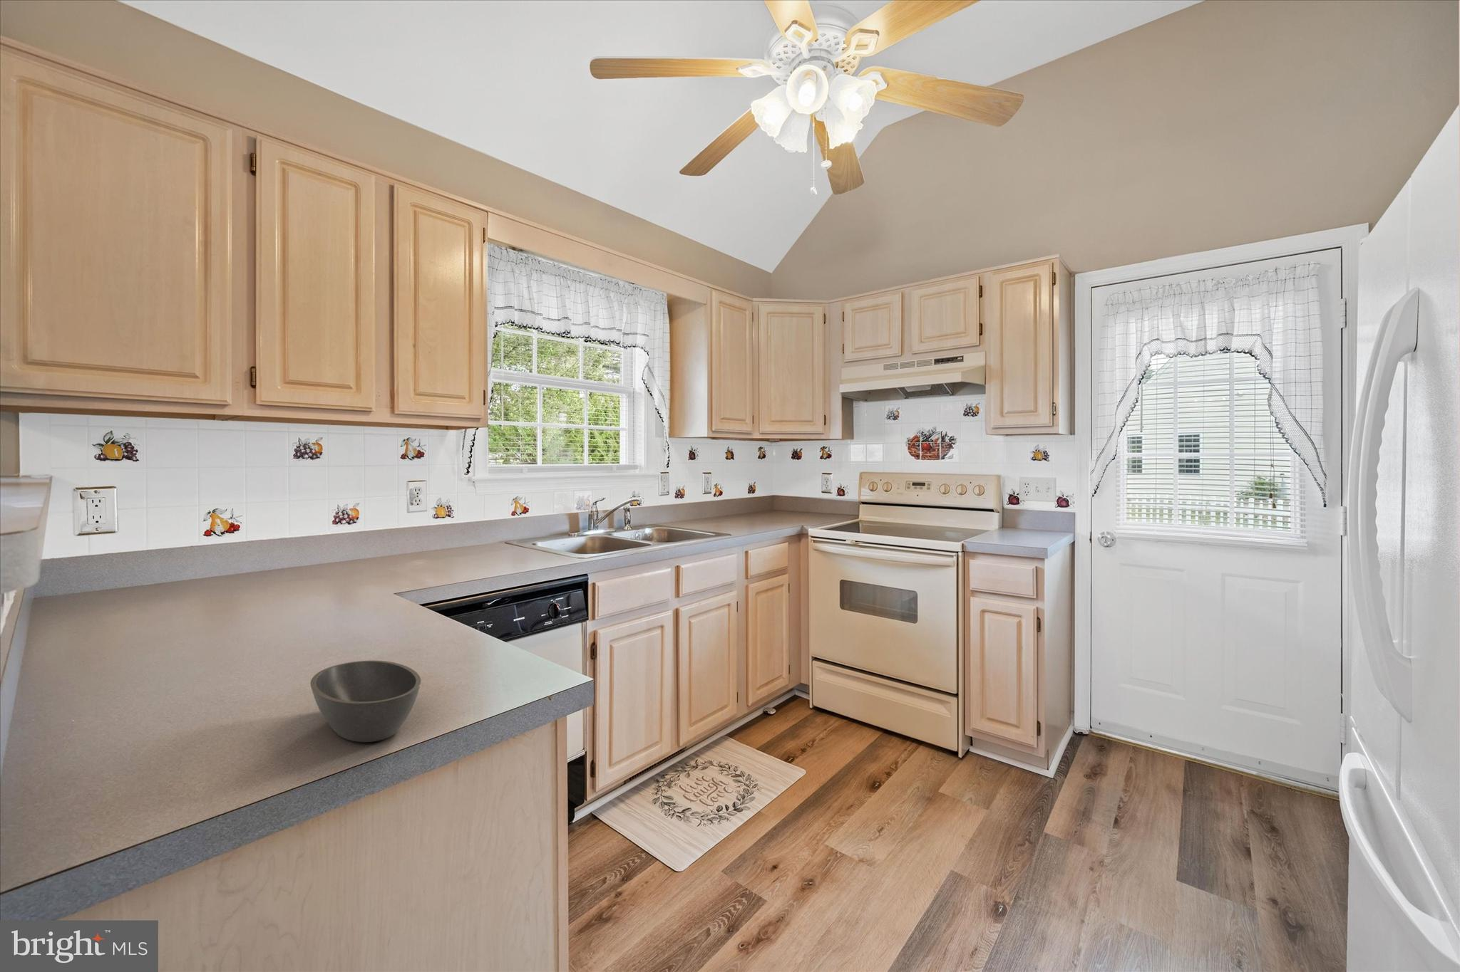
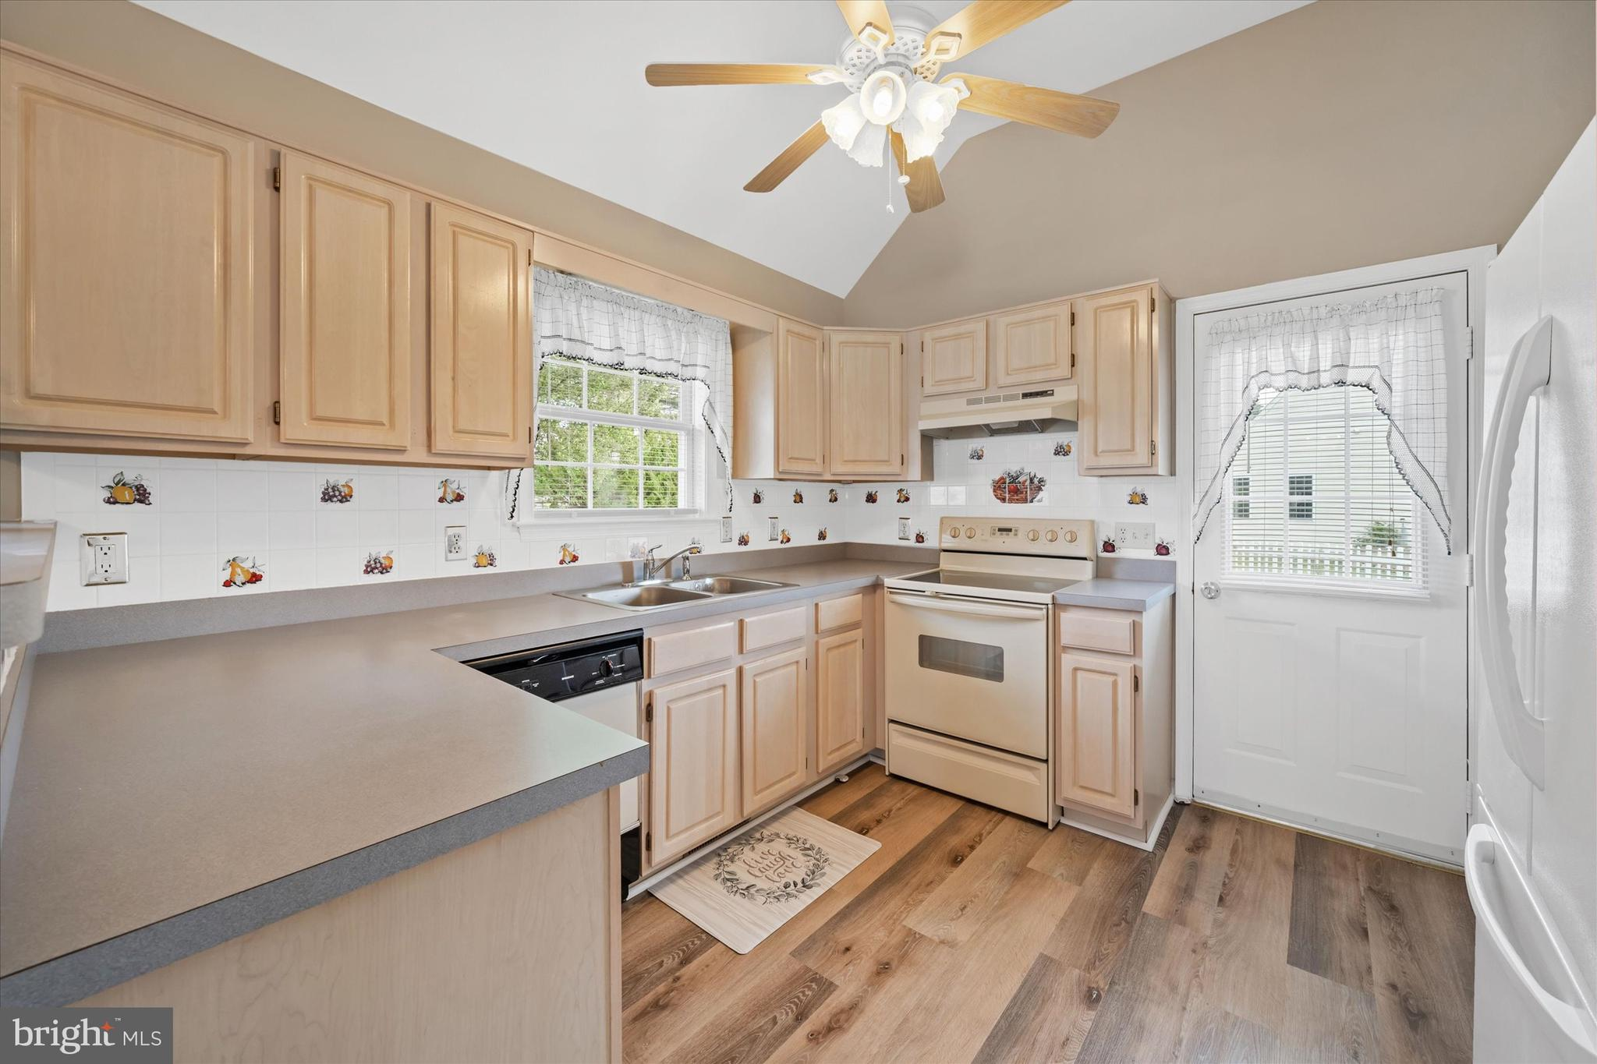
- bowl [310,660,422,743]
